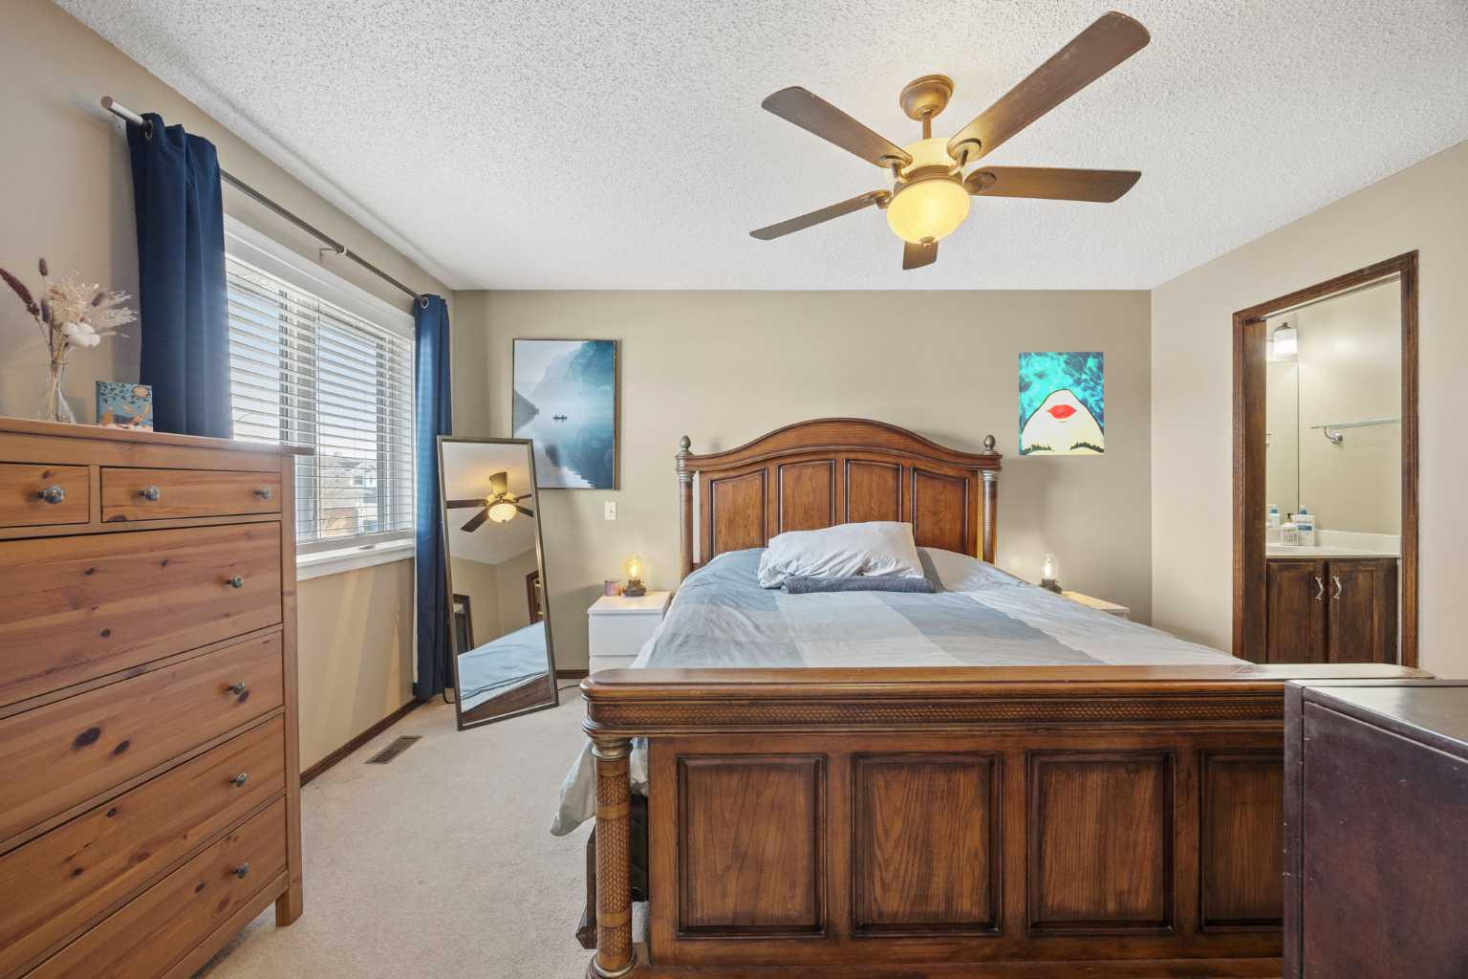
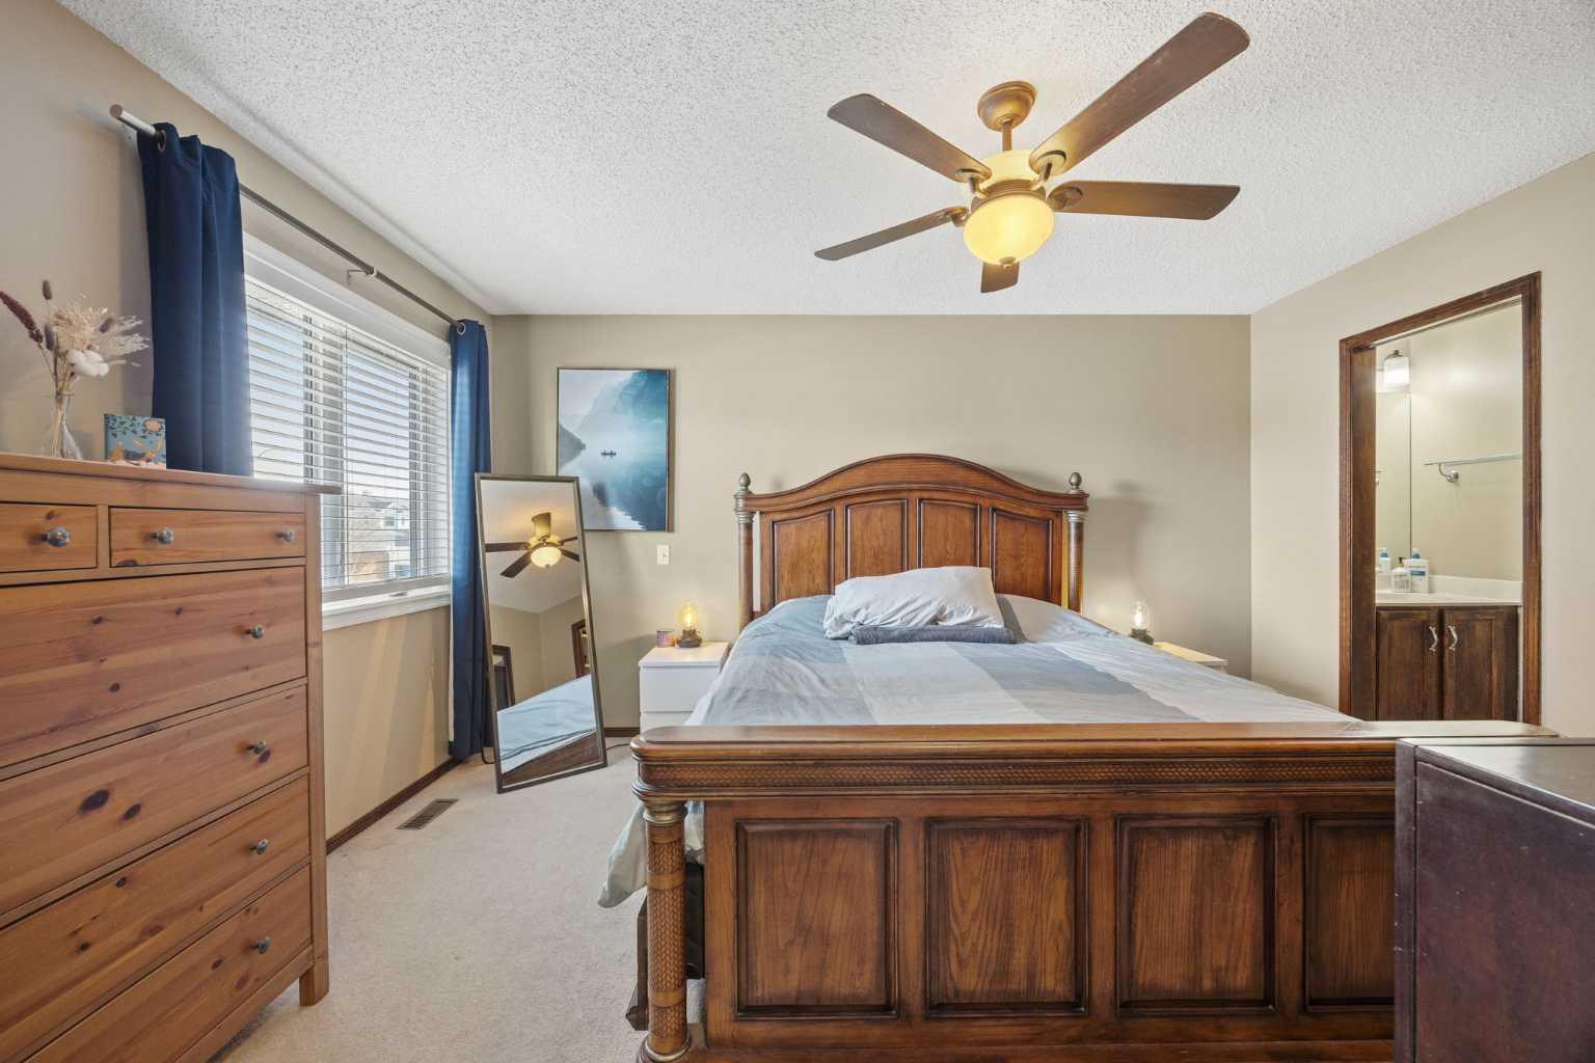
- wall art [1018,351,1105,456]
